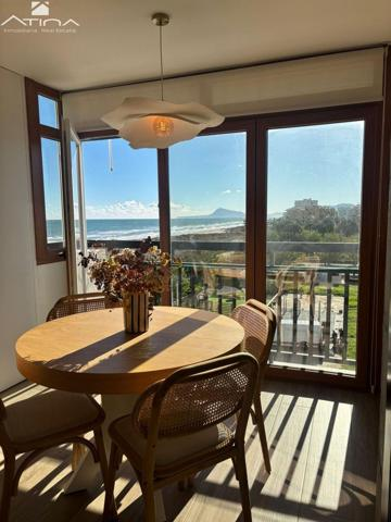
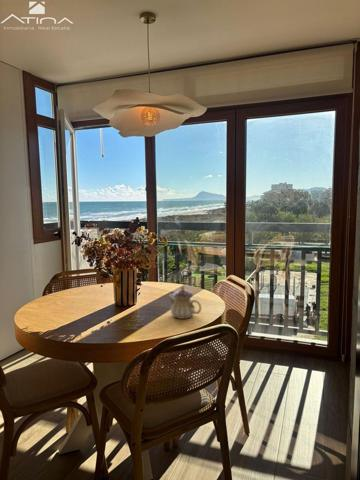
+ teapot [166,285,202,320]
